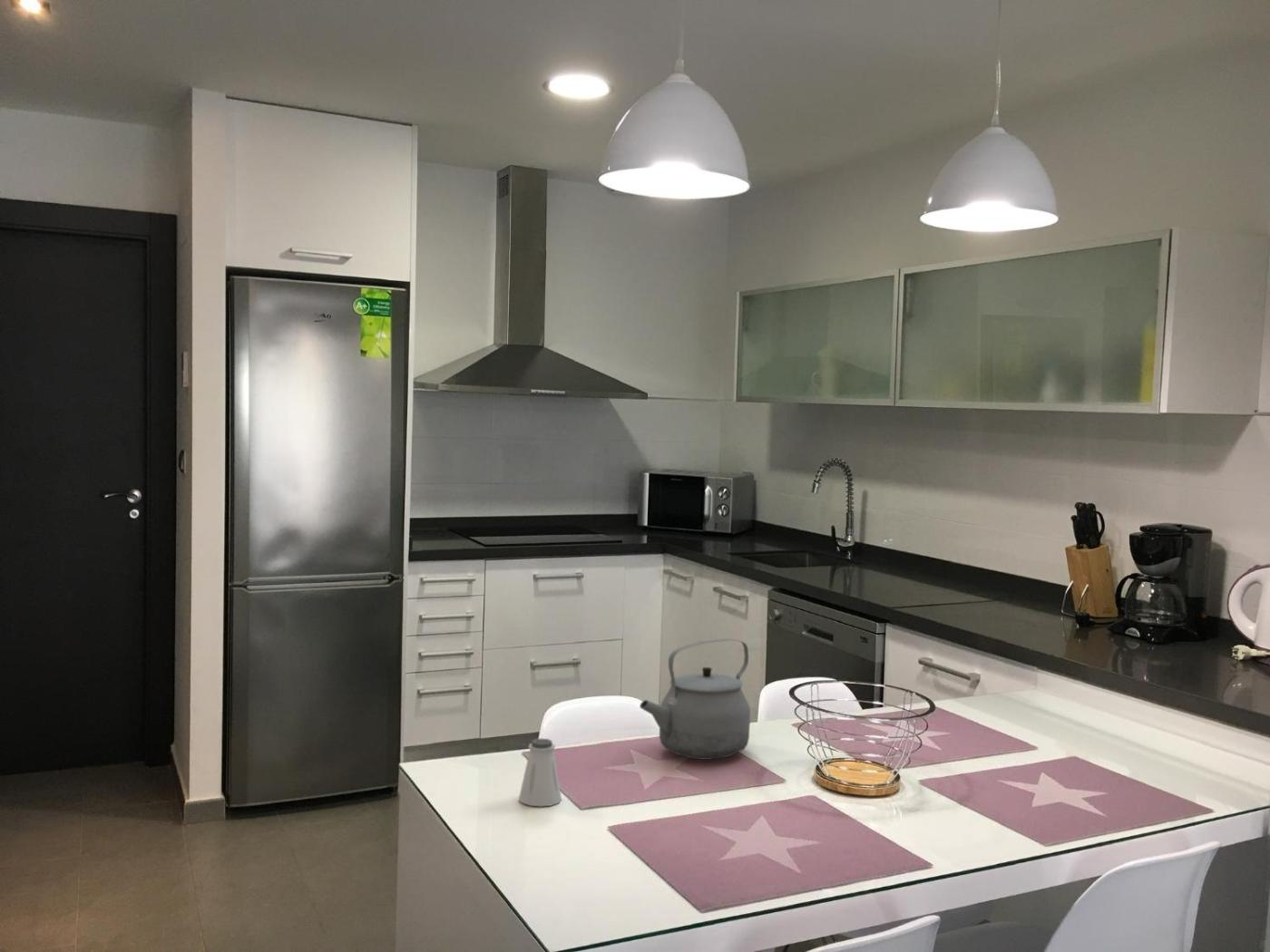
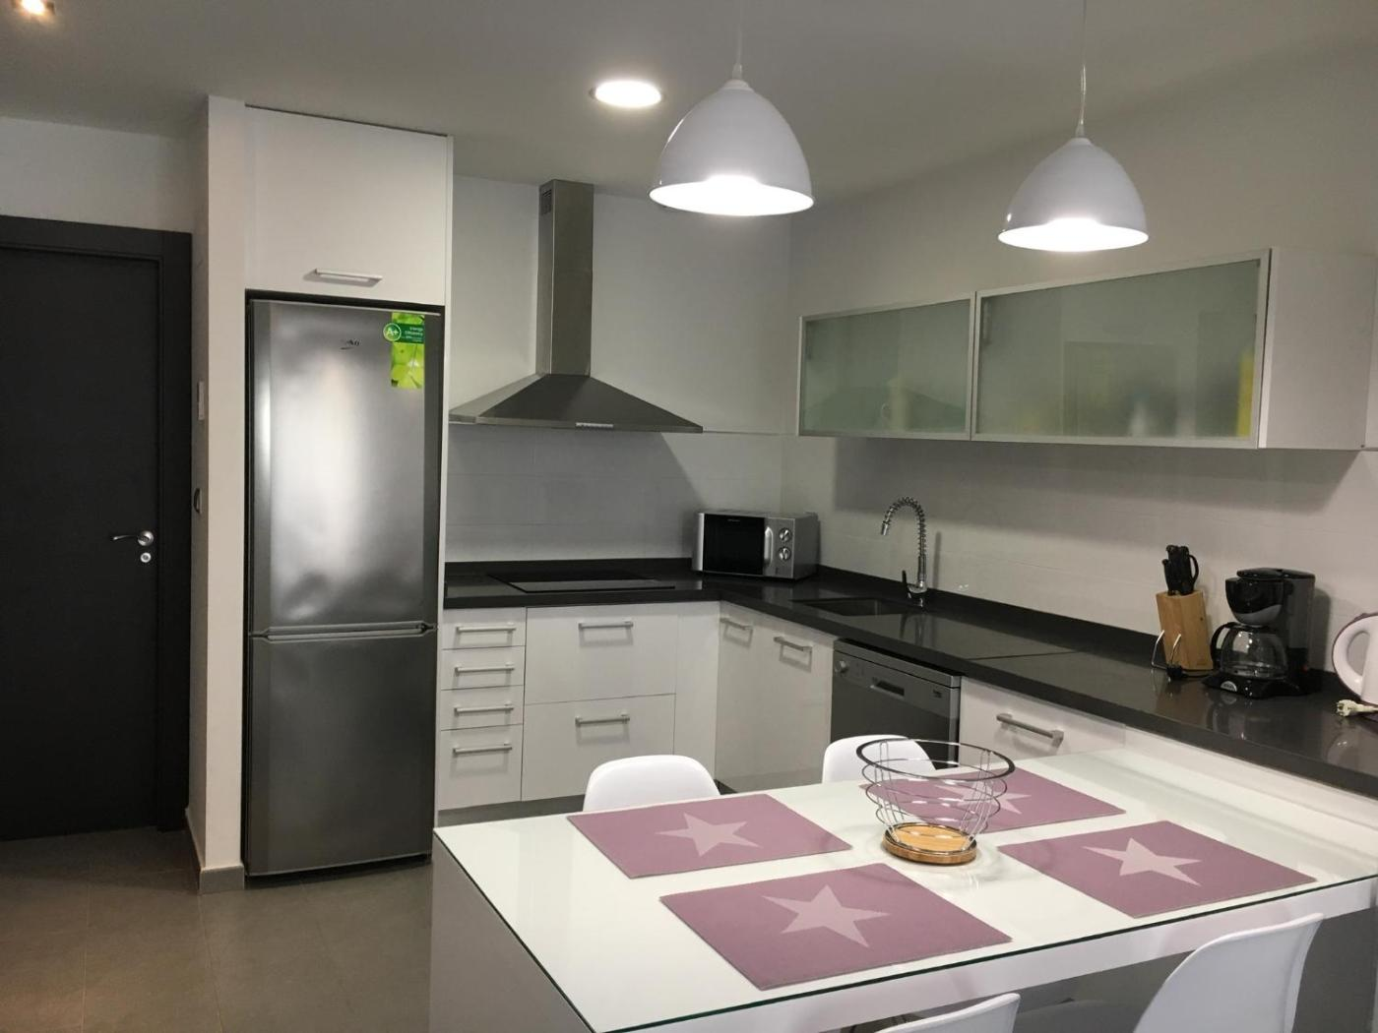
- saltshaker [518,738,562,807]
- tea kettle [639,637,751,760]
